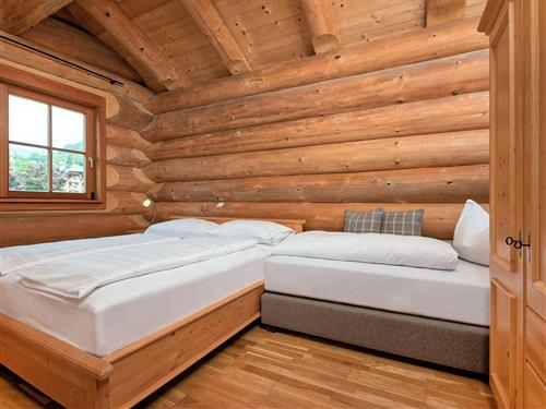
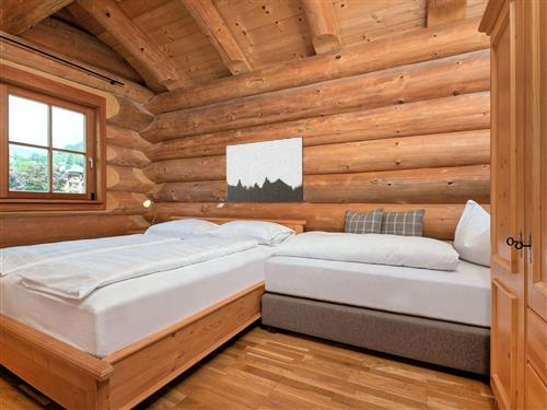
+ wall art [225,136,304,203]
